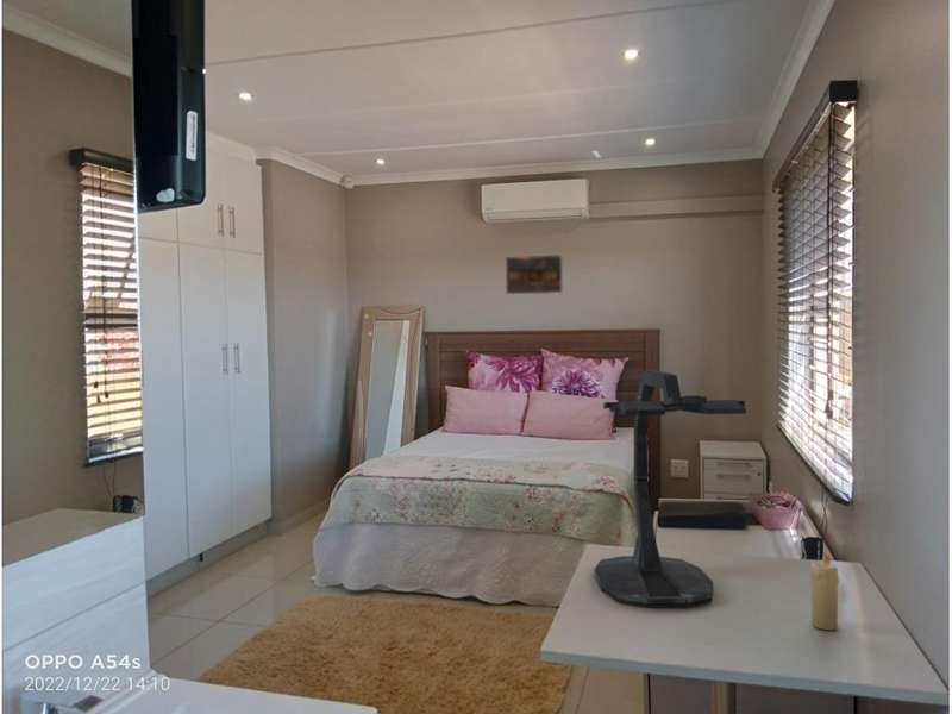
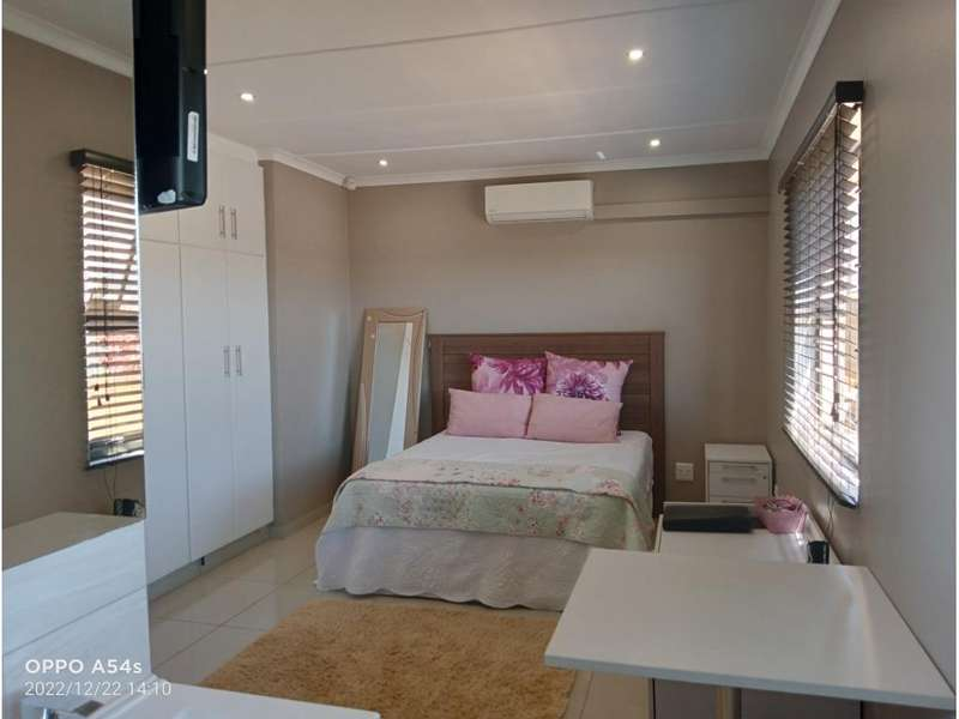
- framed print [505,253,564,295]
- desk lamp [594,369,747,608]
- candle [809,551,840,631]
